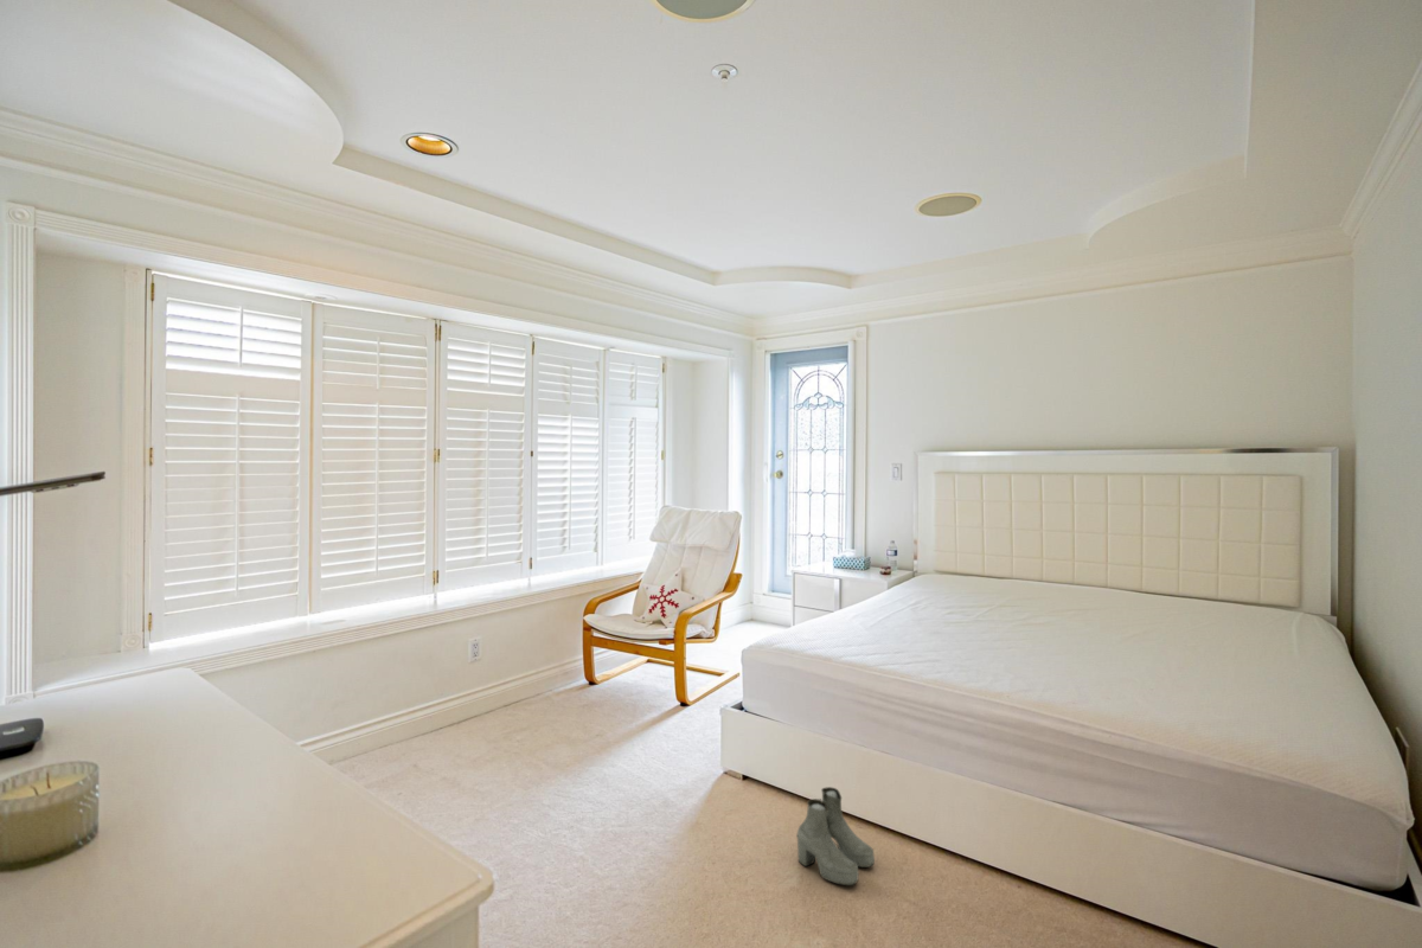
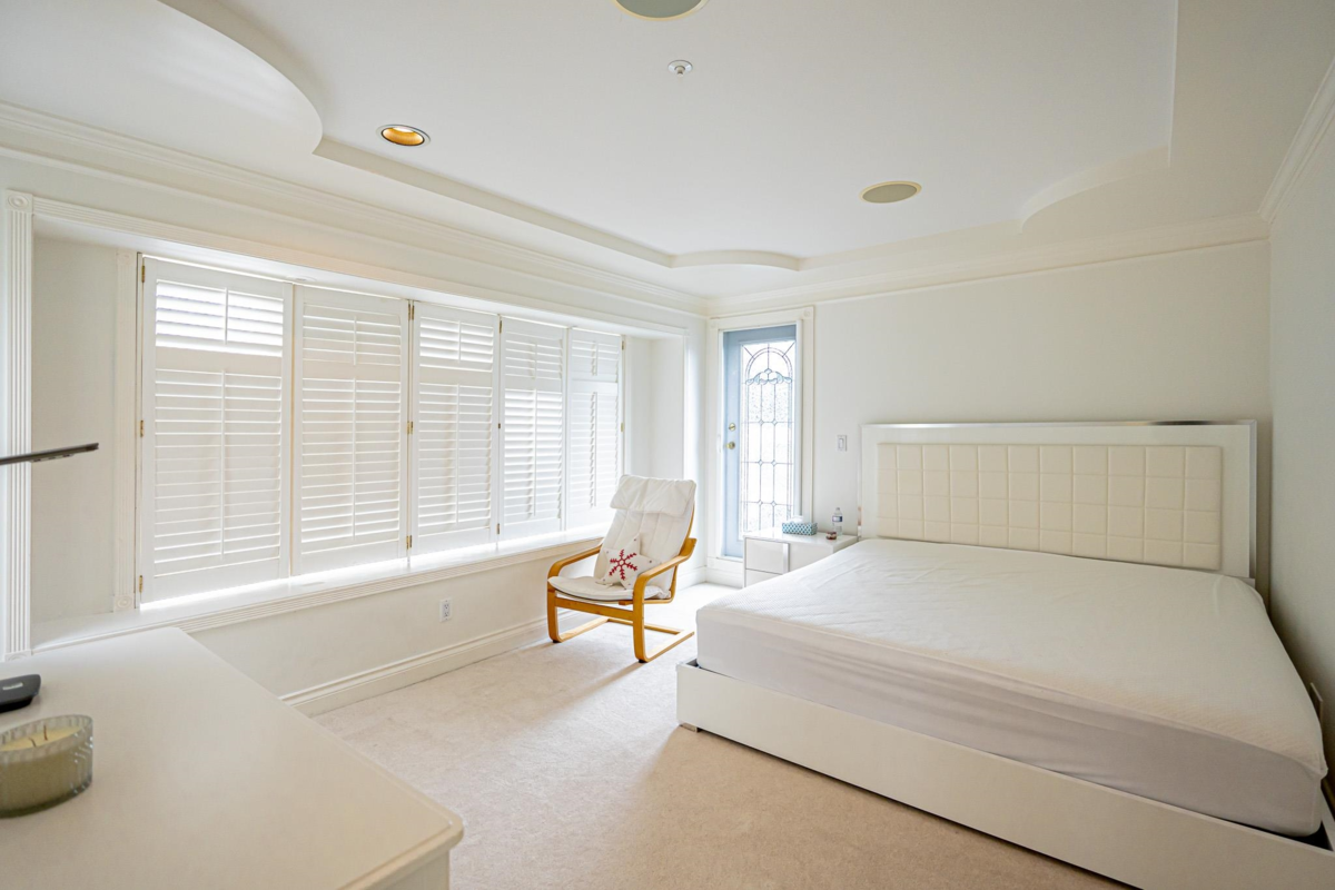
- boots [796,786,876,886]
